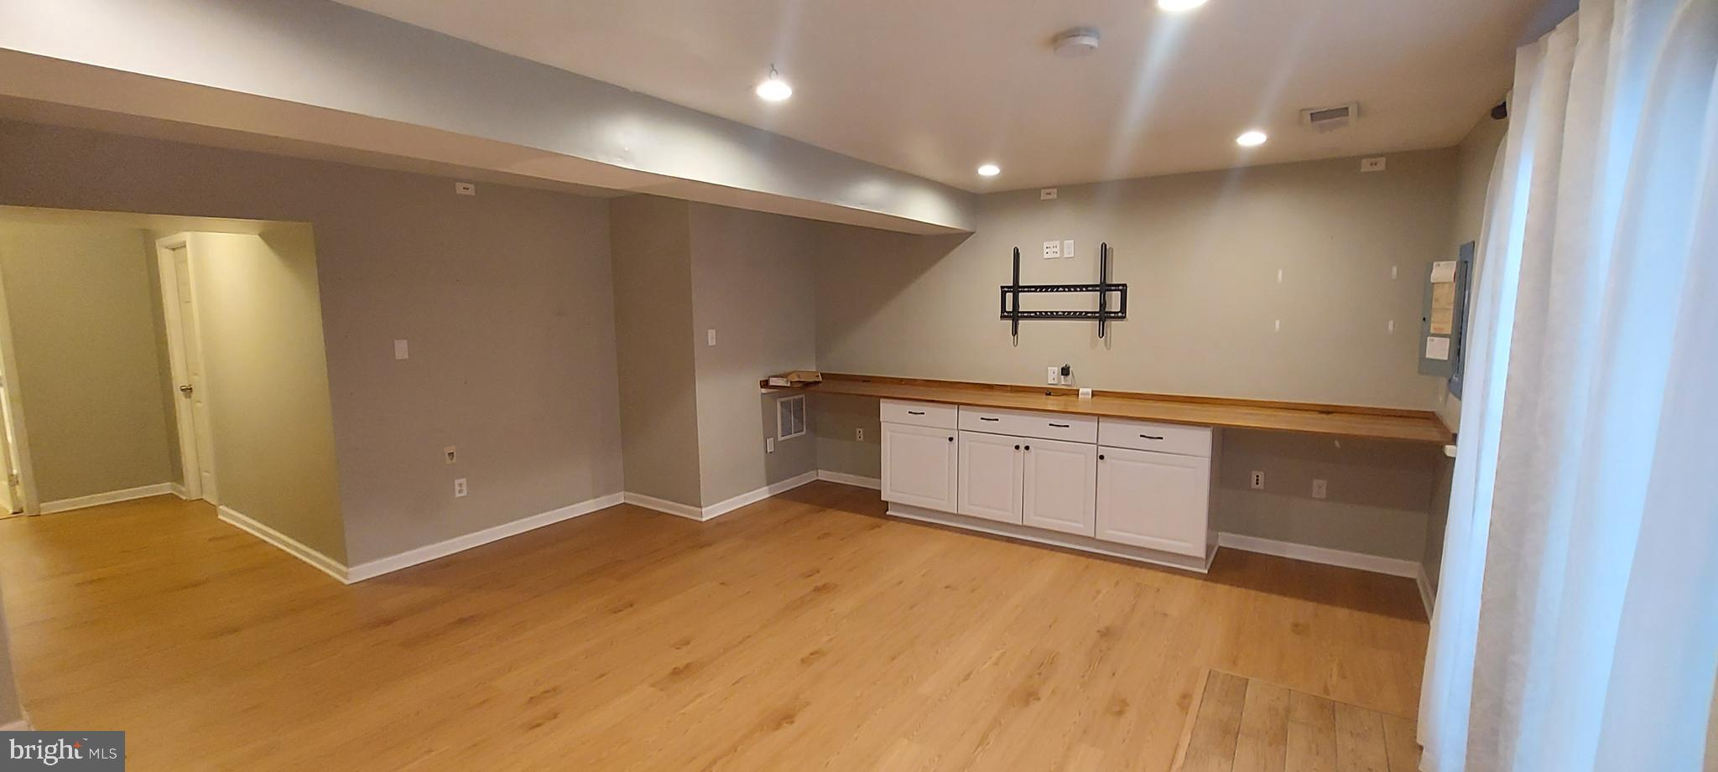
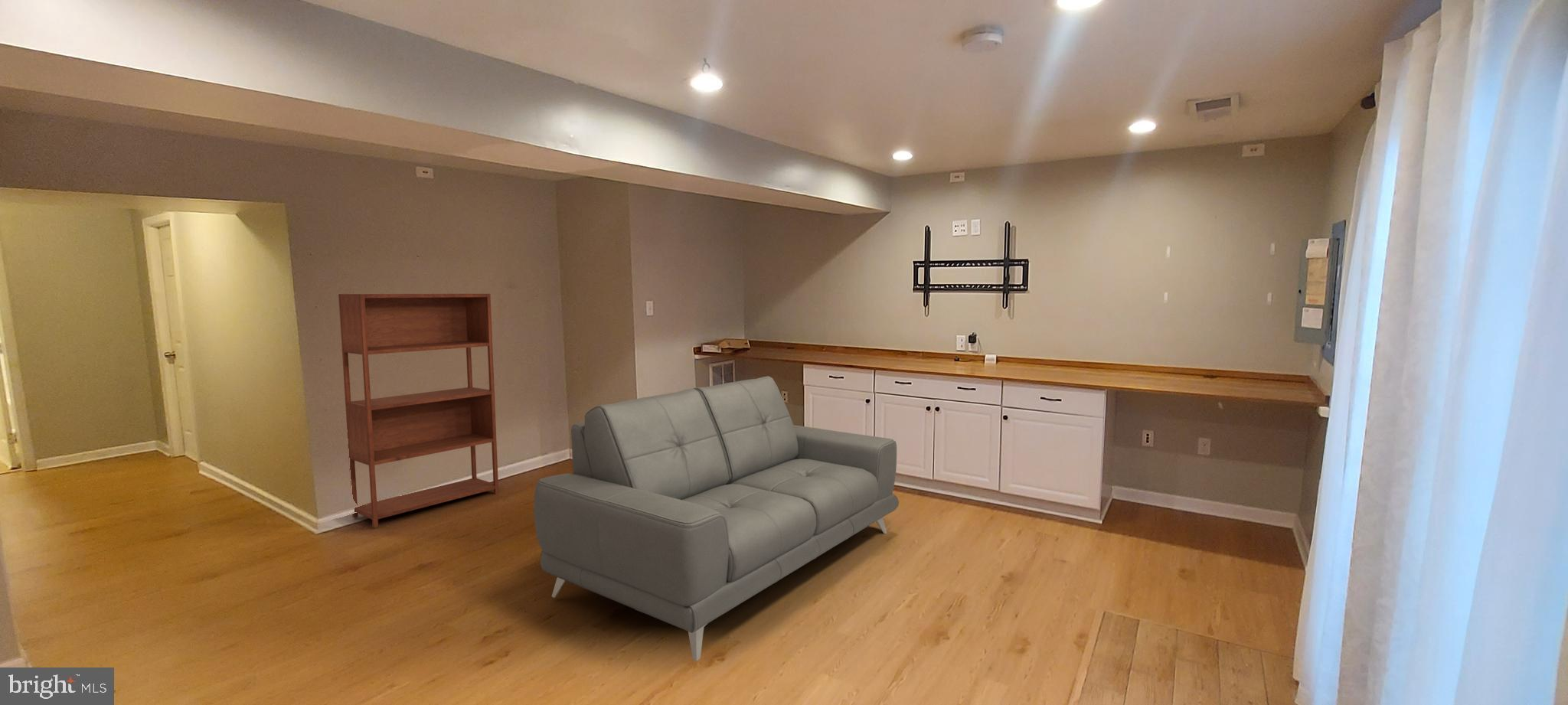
+ sofa [534,375,900,661]
+ bookshelf [338,293,499,528]
